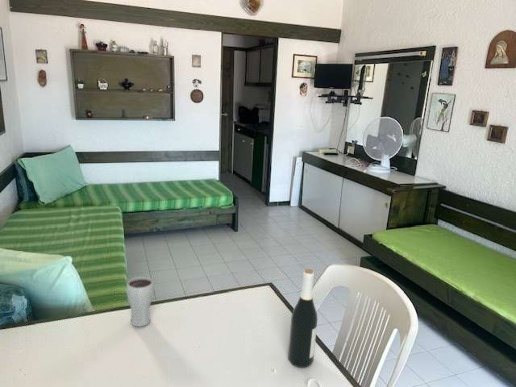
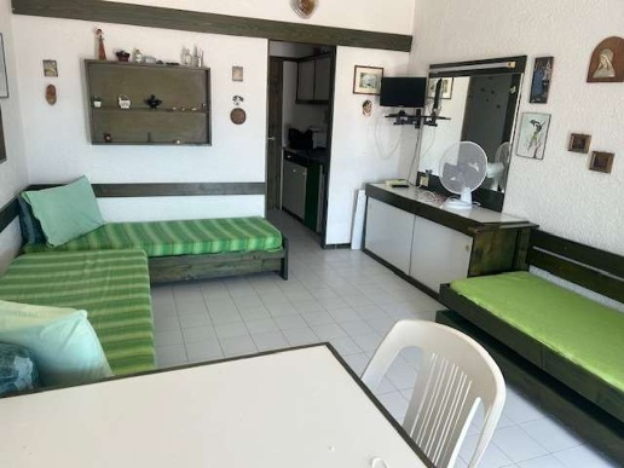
- wine bottle [287,268,319,369]
- drinking glass [126,276,155,328]
